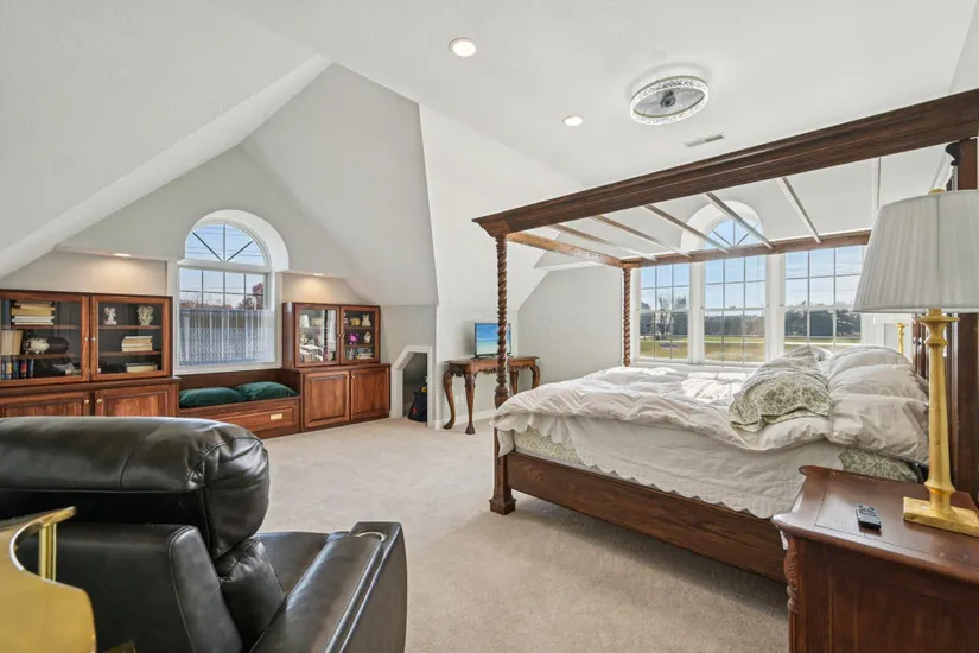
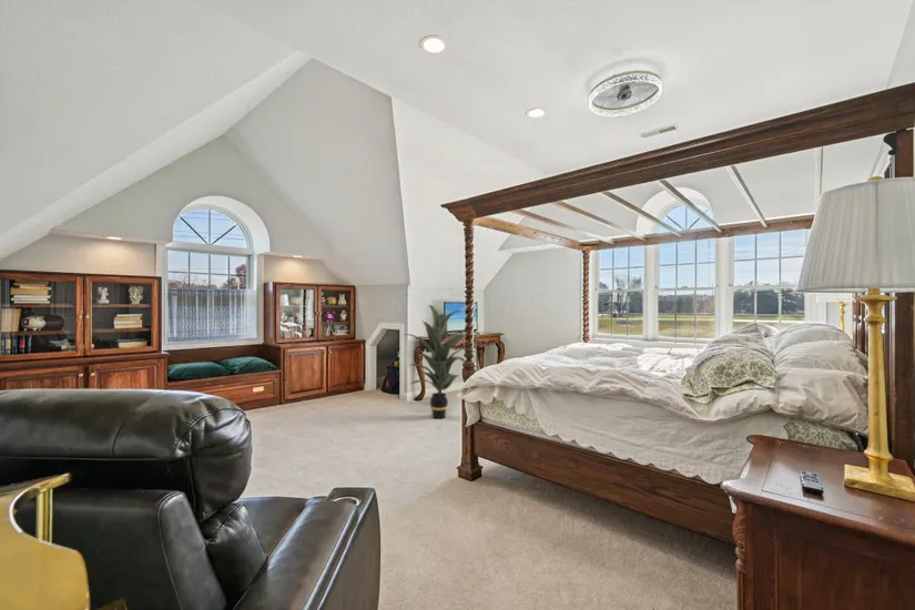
+ indoor plant [403,304,466,420]
